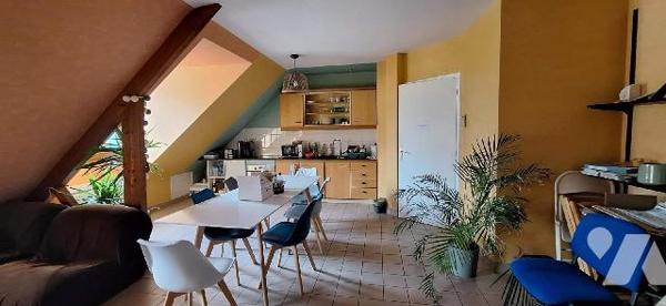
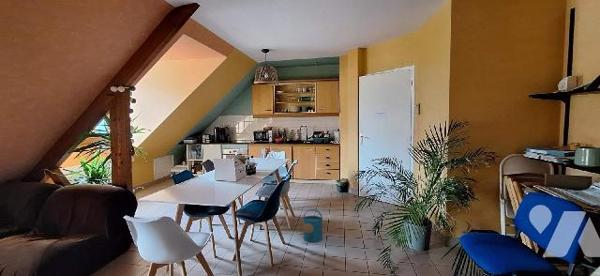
+ watering can [302,208,323,243]
